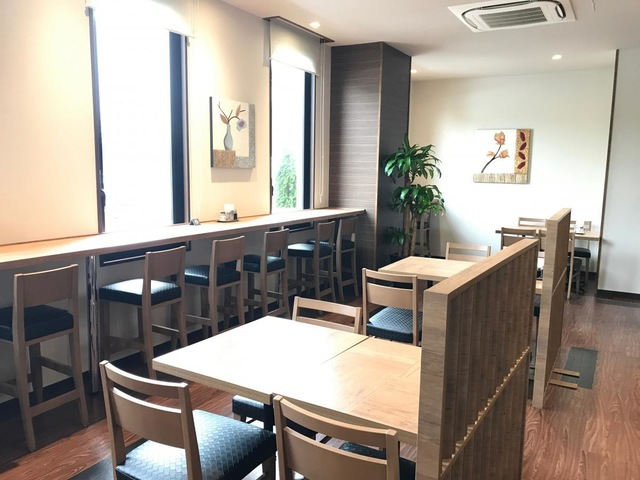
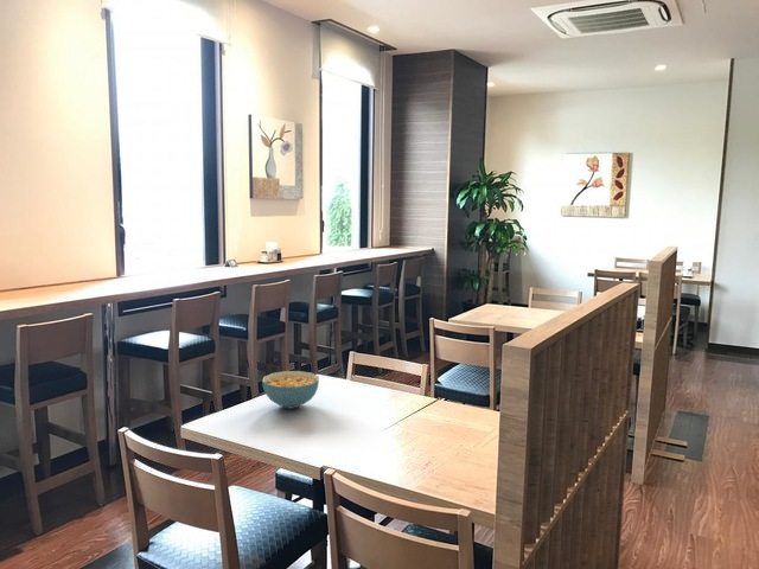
+ cereal bowl [261,370,320,410]
